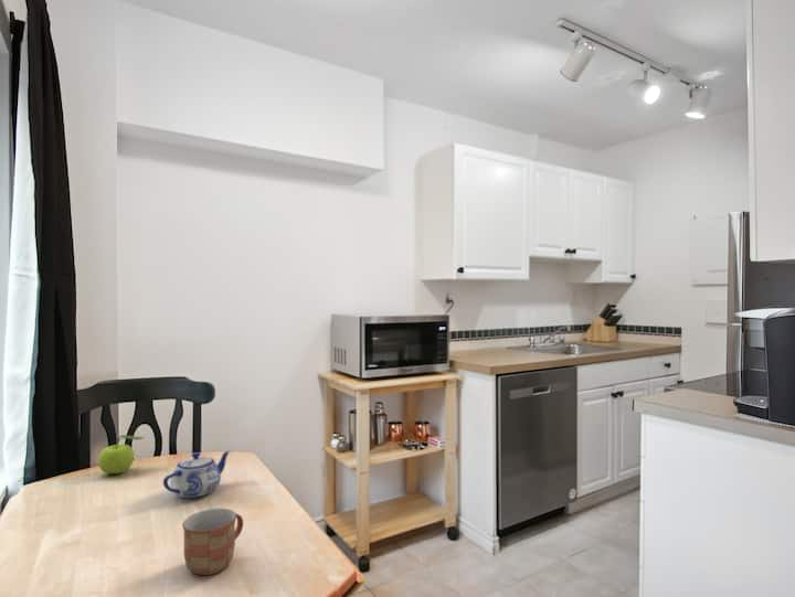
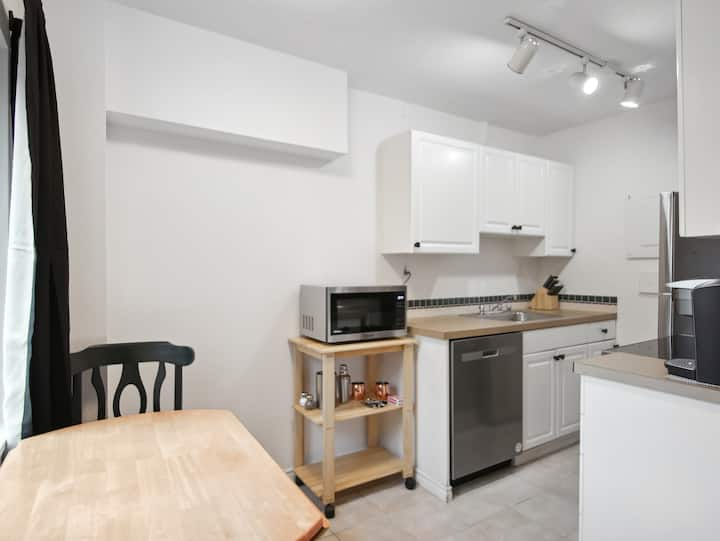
- teapot [162,449,232,499]
- fruit [97,434,146,475]
- mug [181,508,244,576]
